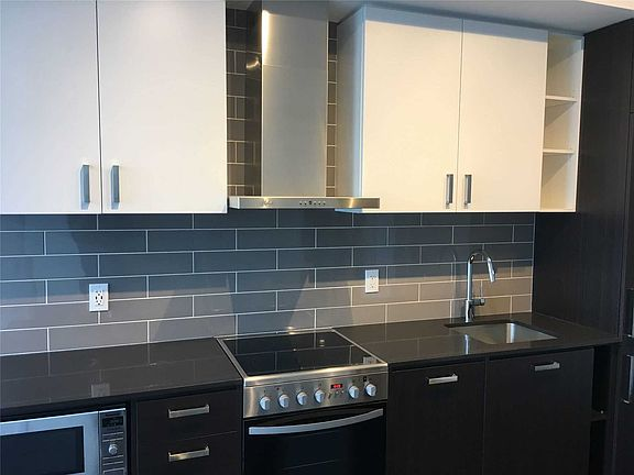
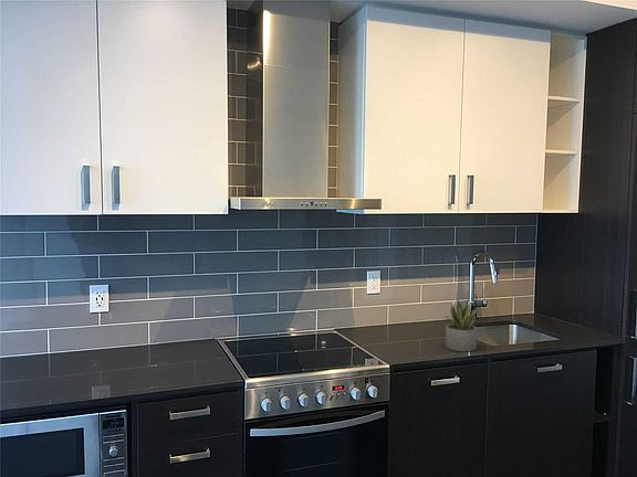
+ succulent plant [445,299,479,352]
